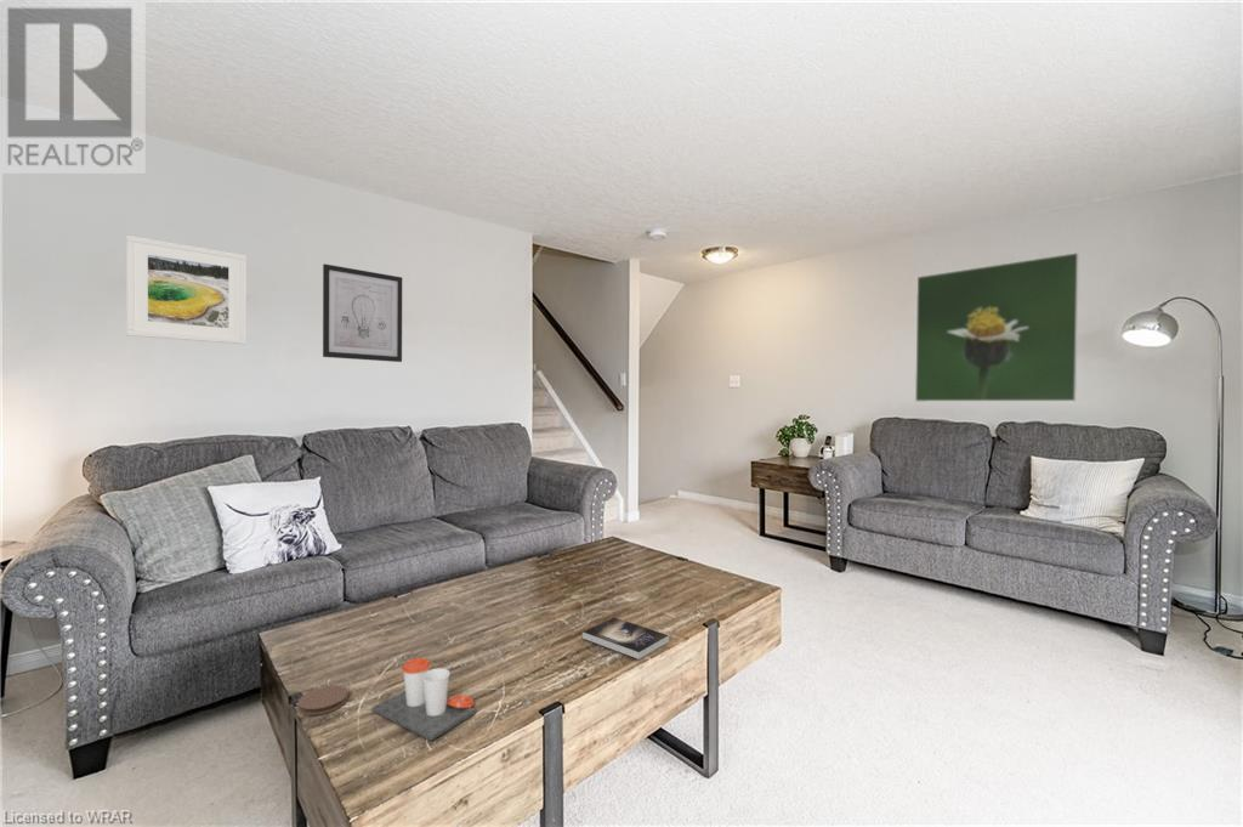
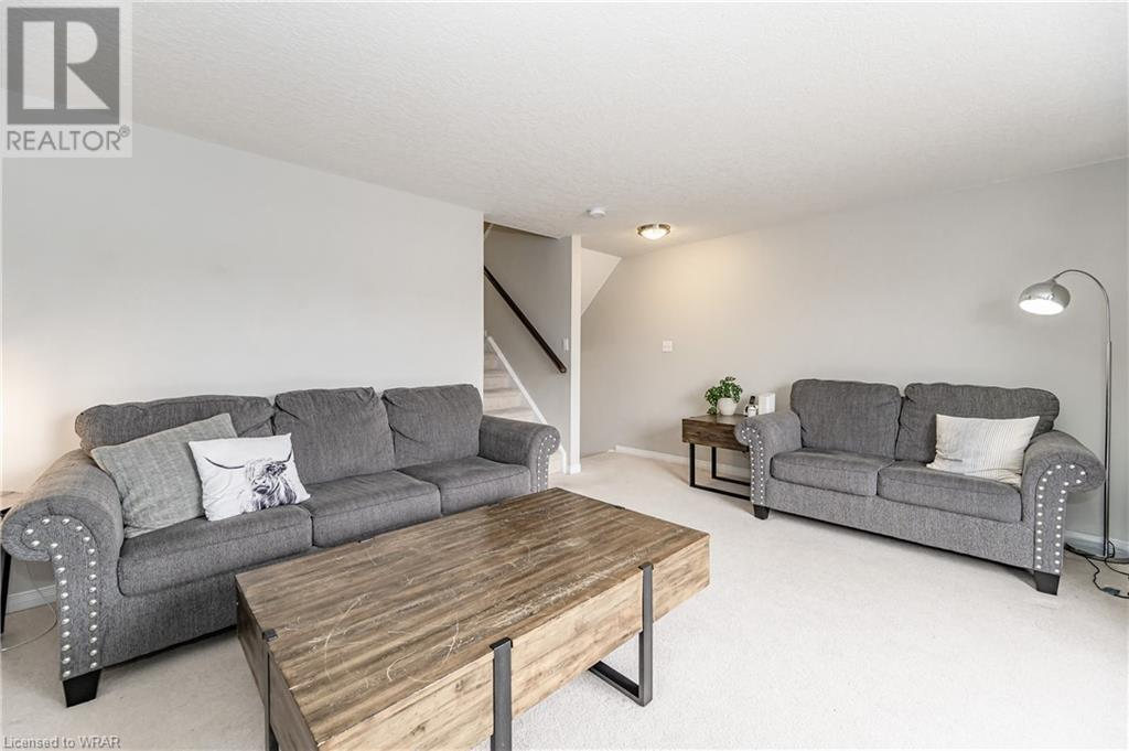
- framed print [914,251,1080,403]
- cup [370,657,477,742]
- book [581,617,670,661]
- wall art [322,262,403,363]
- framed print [125,234,248,345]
- coaster [297,685,350,716]
